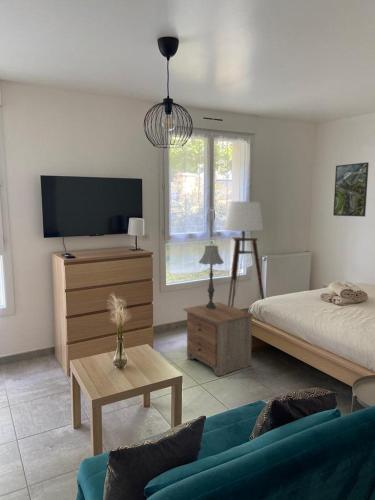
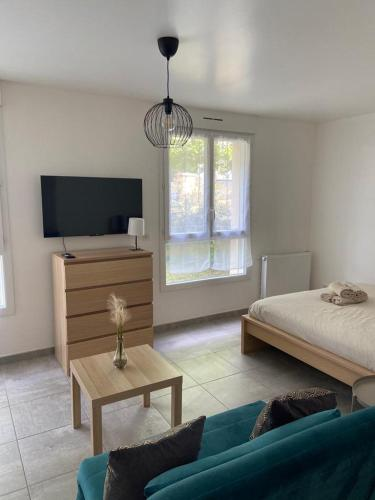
- floor lamp [223,201,265,307]
- table lamp [198,245,225,309]
- nightstand [183,301,254,377]
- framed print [332,161,370,218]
